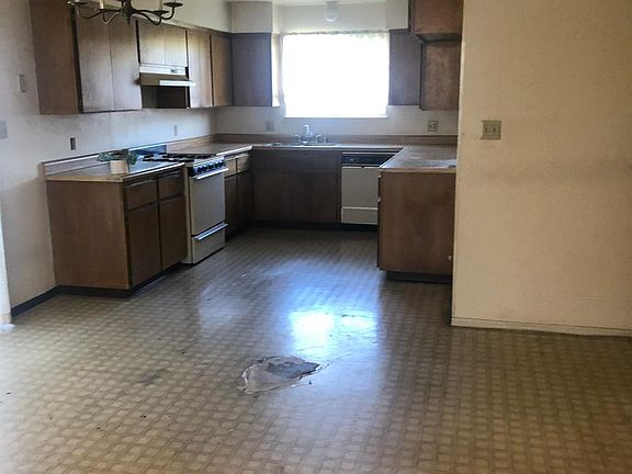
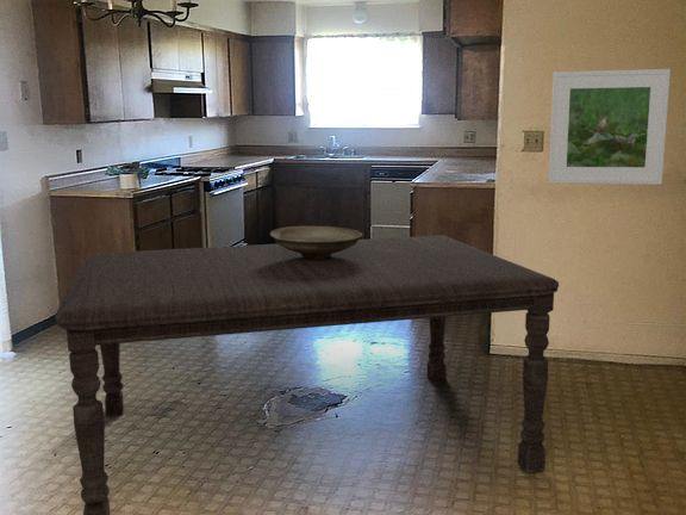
+ decorative bowl [269,225,363,259]
+ dining table [54,234,560,515]
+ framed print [548,68,672,186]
